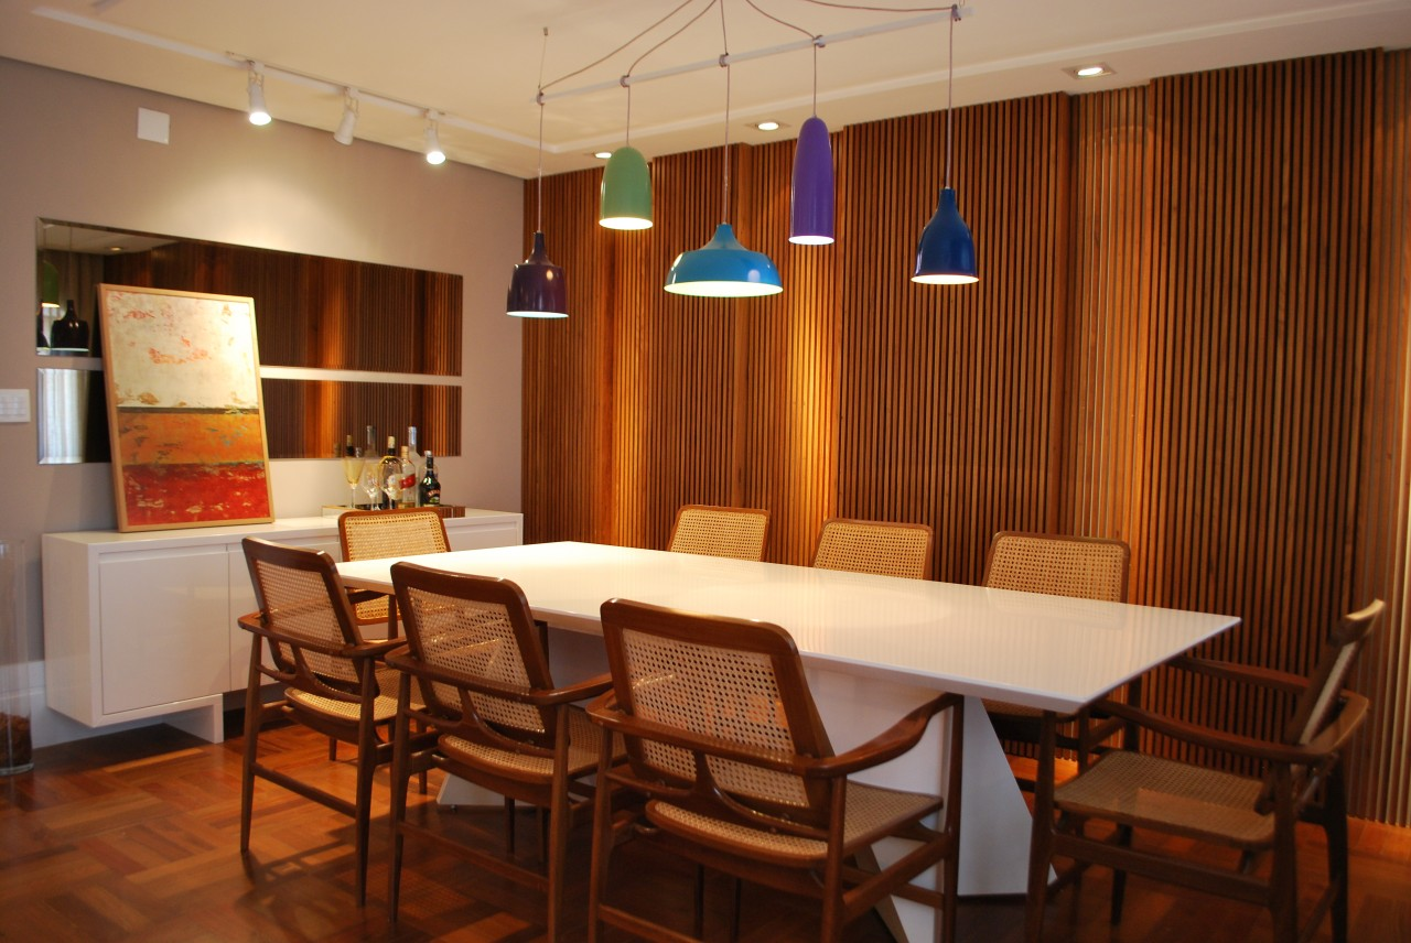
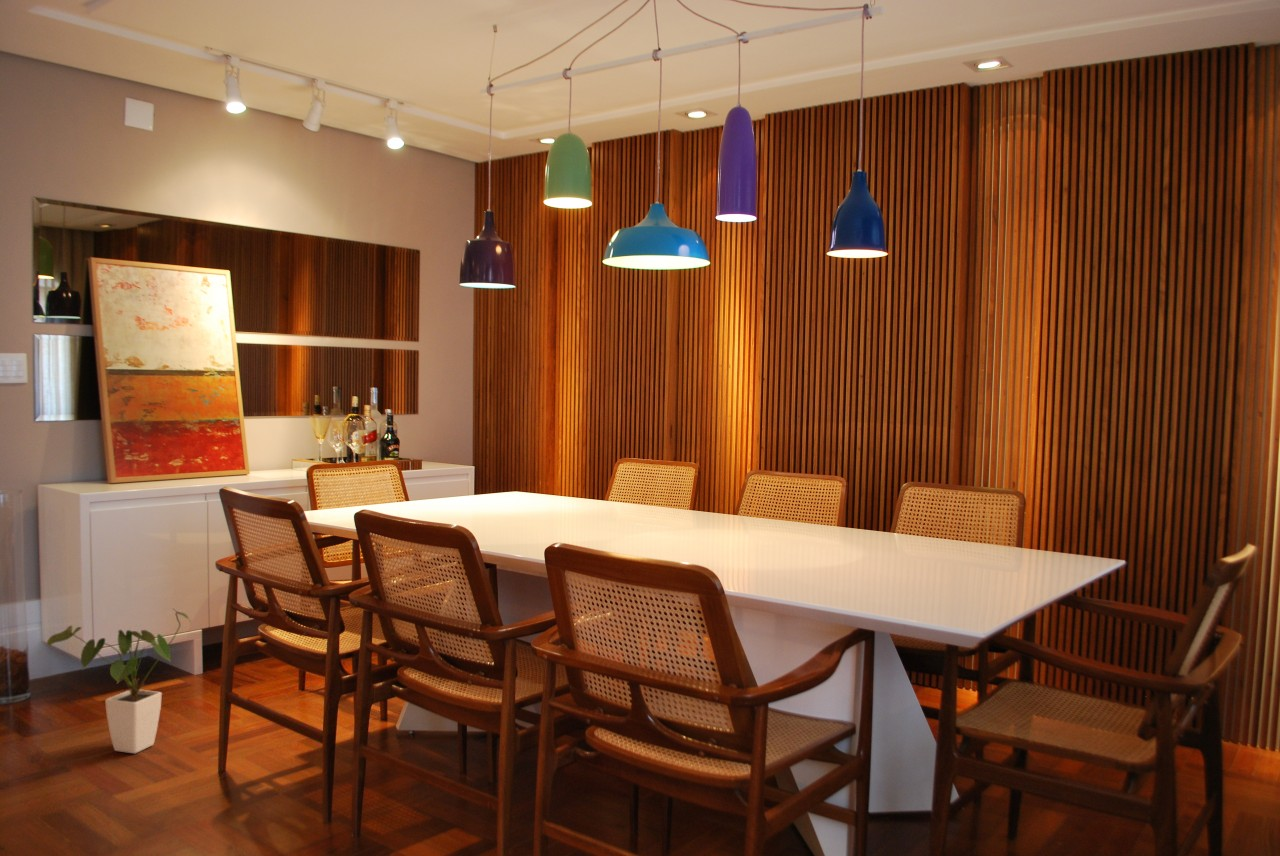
+ house plant [46,607,192,754]
